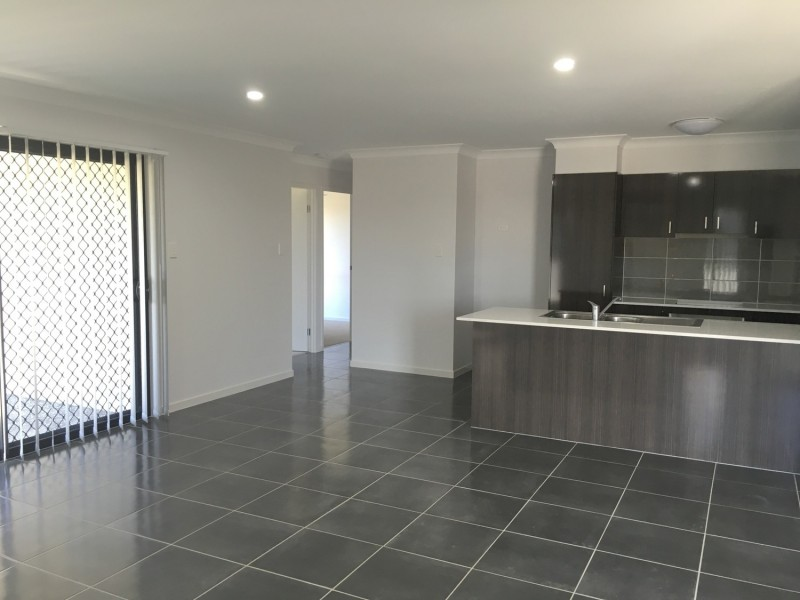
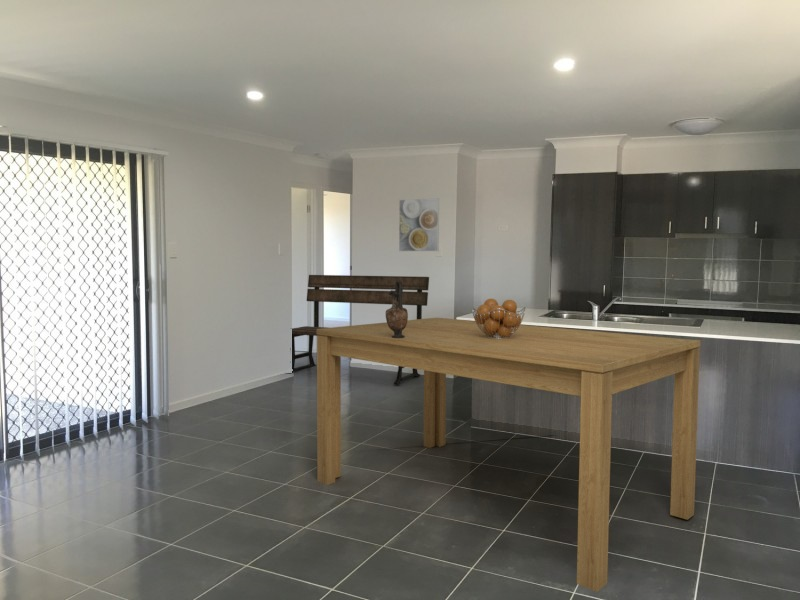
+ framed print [398,197,440,252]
+ bench [286,274,430,385]
+ fruit basket [471,298,527,339]
+ vase [385,281,409,338]
+ dining table [316,317,701,593]
